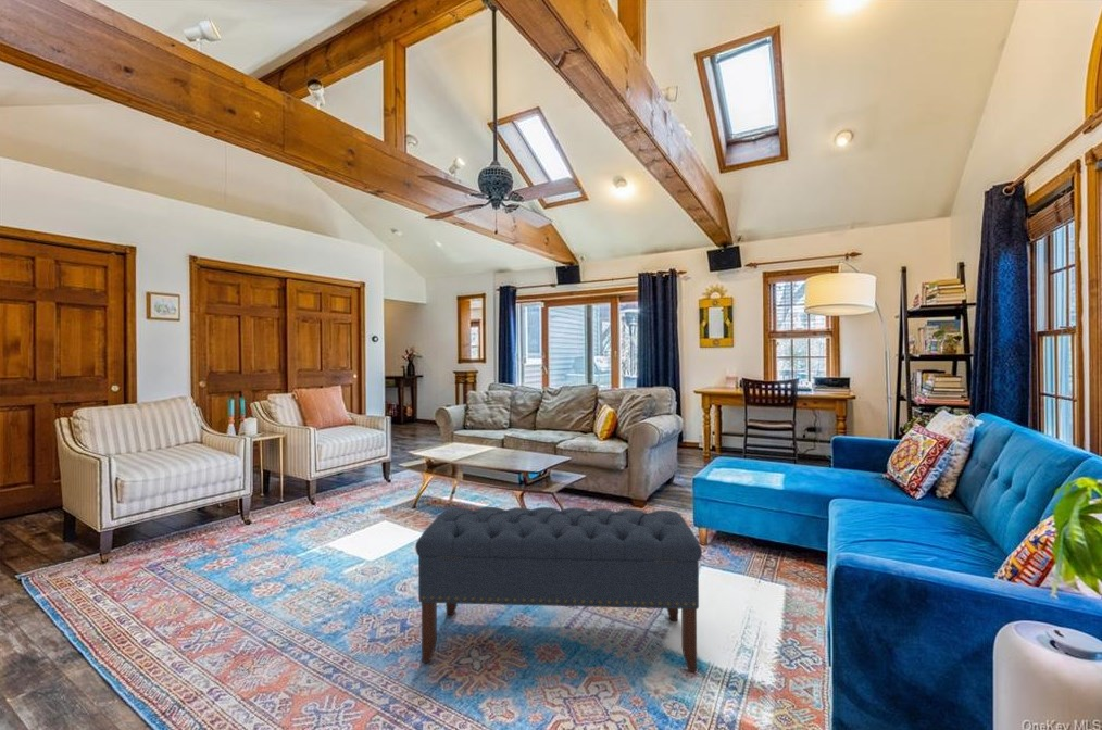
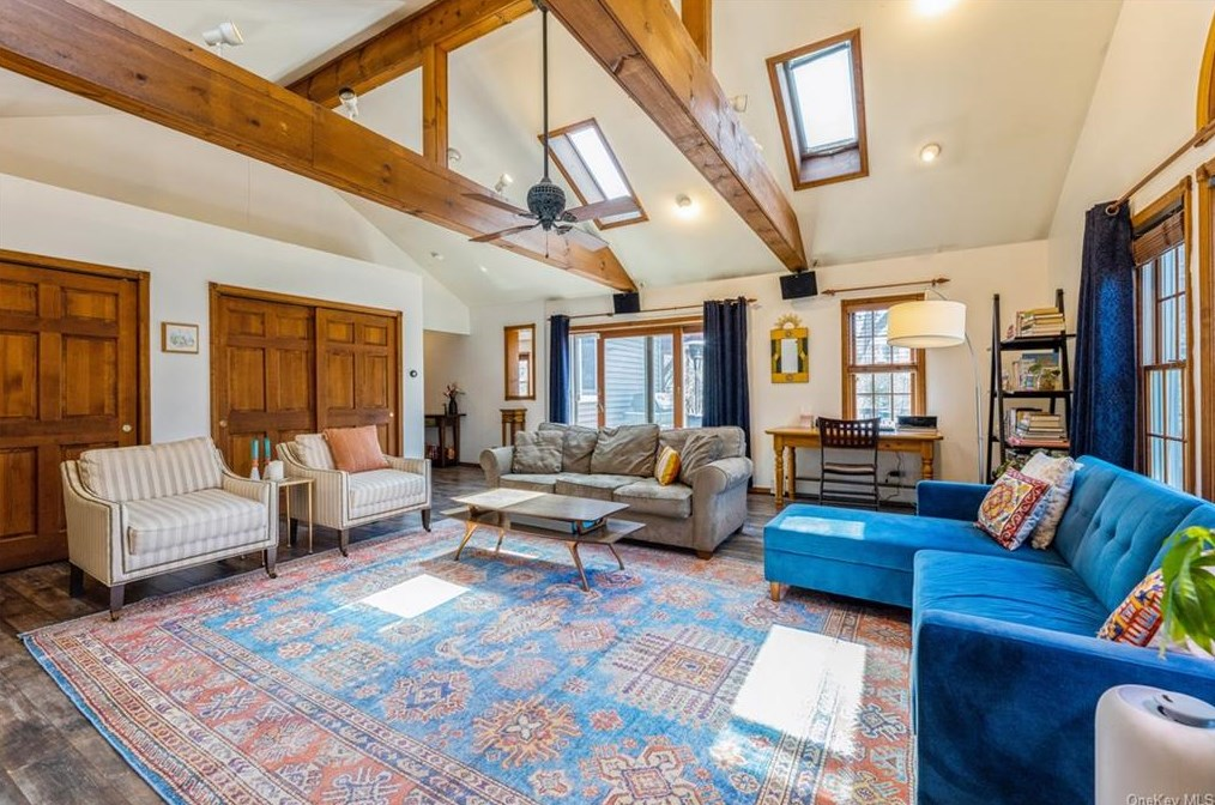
- bench [414,506,703,672]
